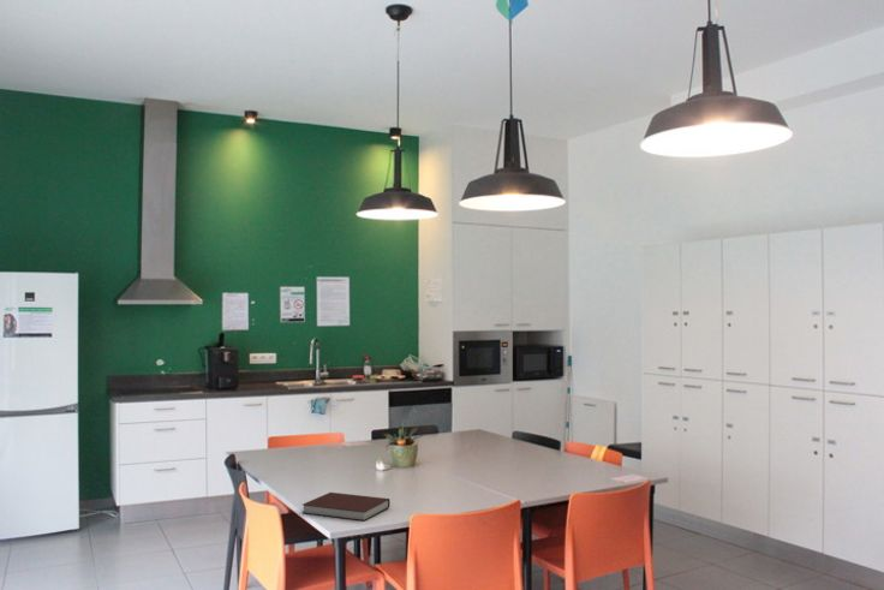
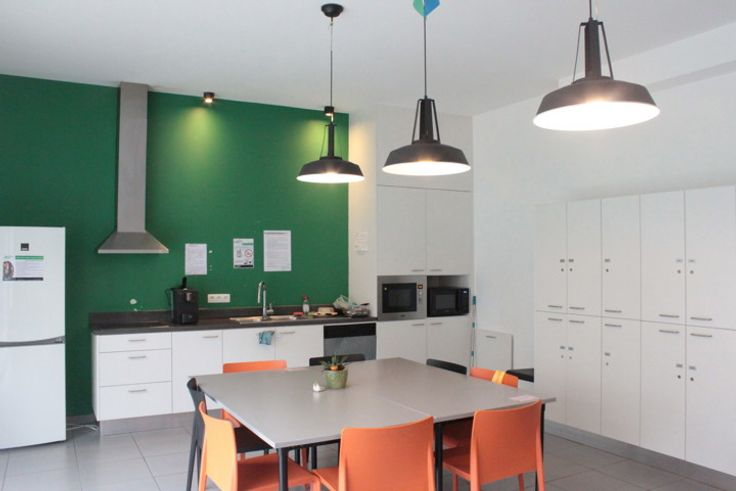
- notebook [301,491,392,523]
